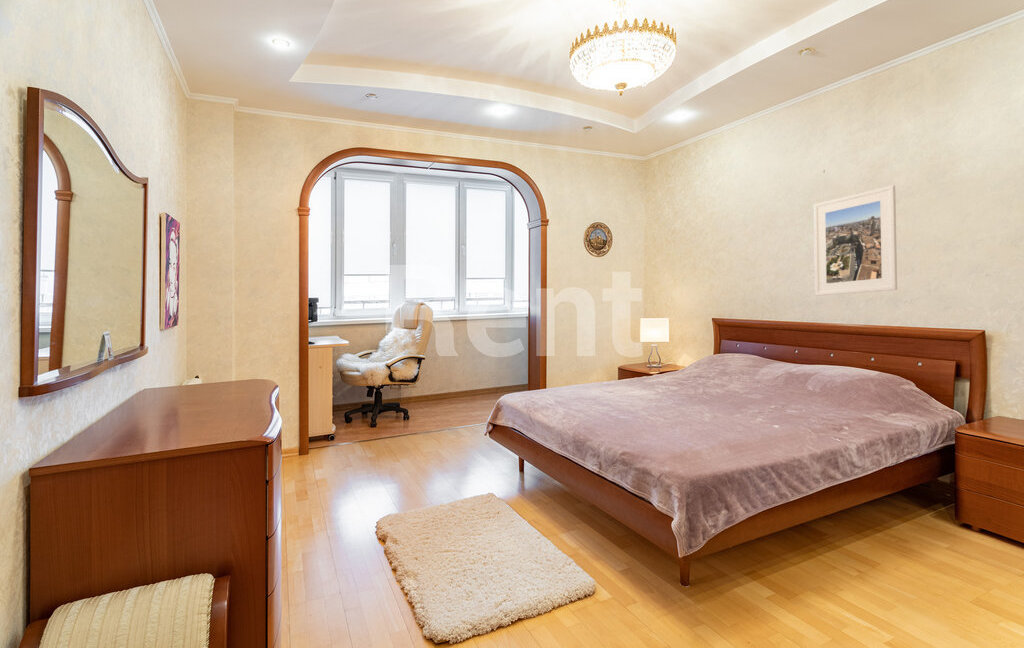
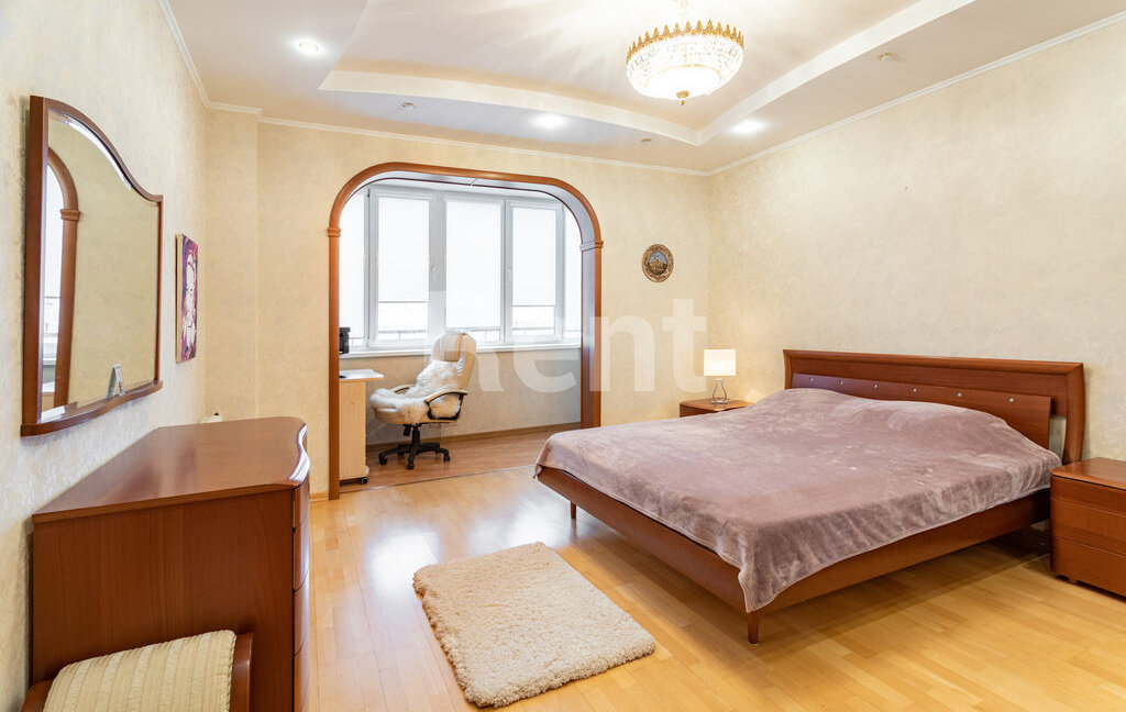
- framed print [813,184,898,297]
